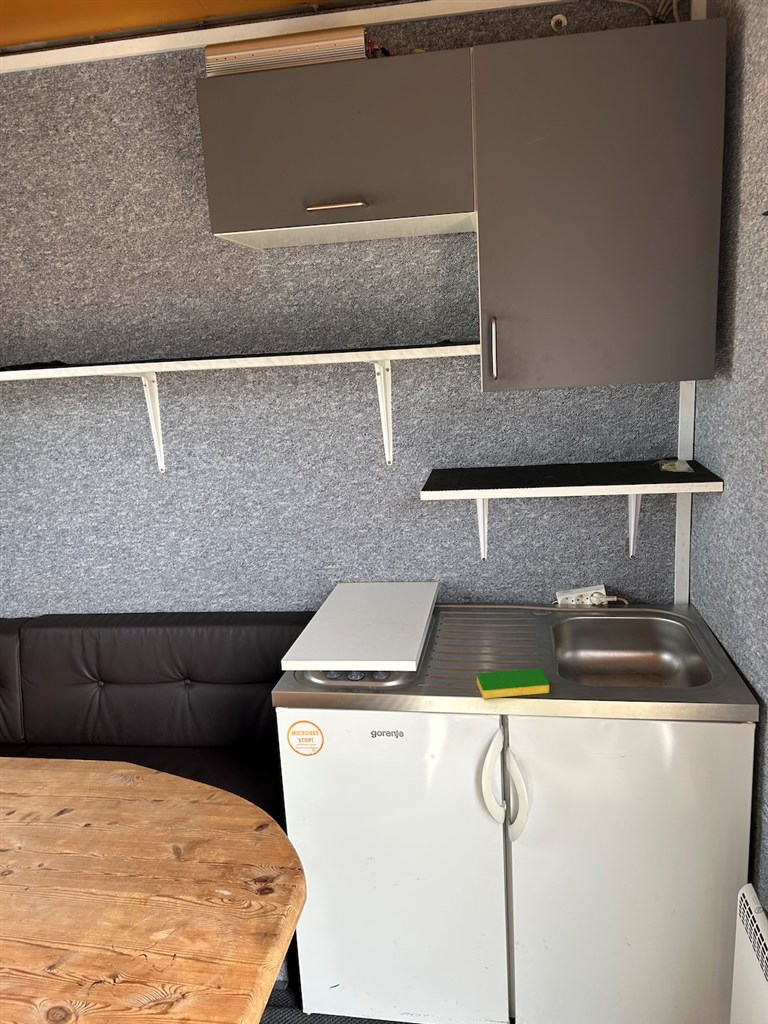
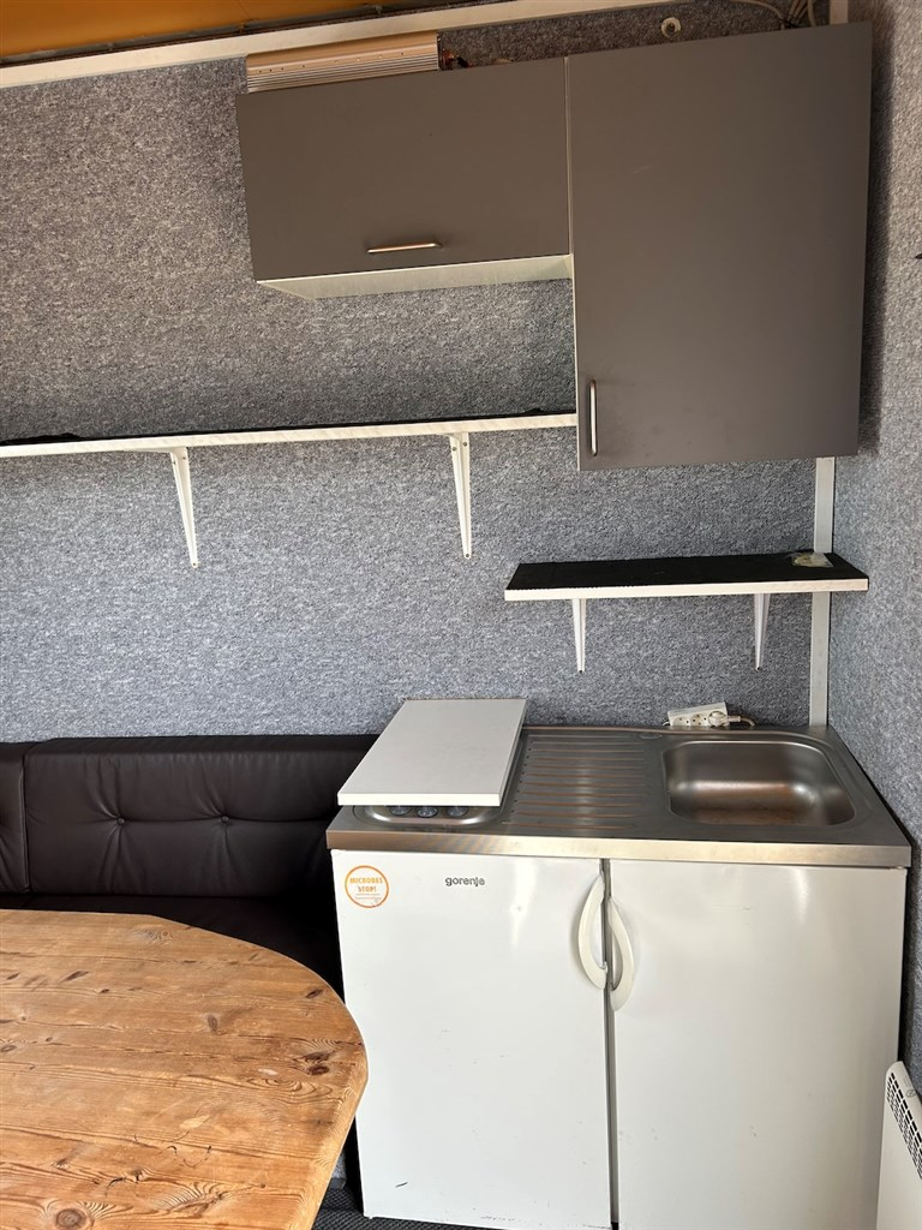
- dish sponge [476,667,550,699]
